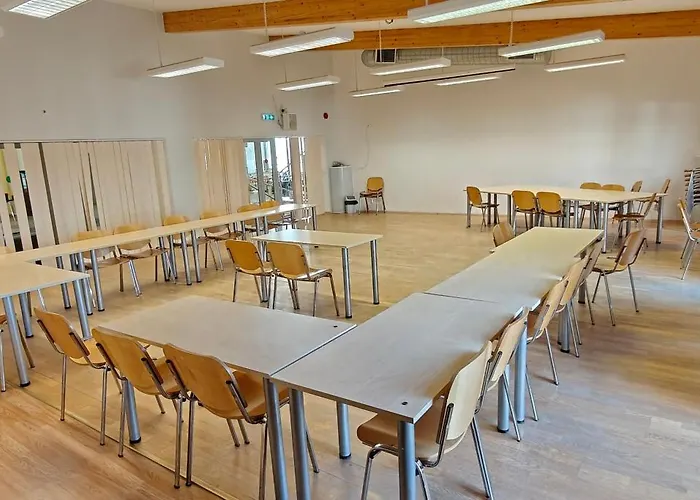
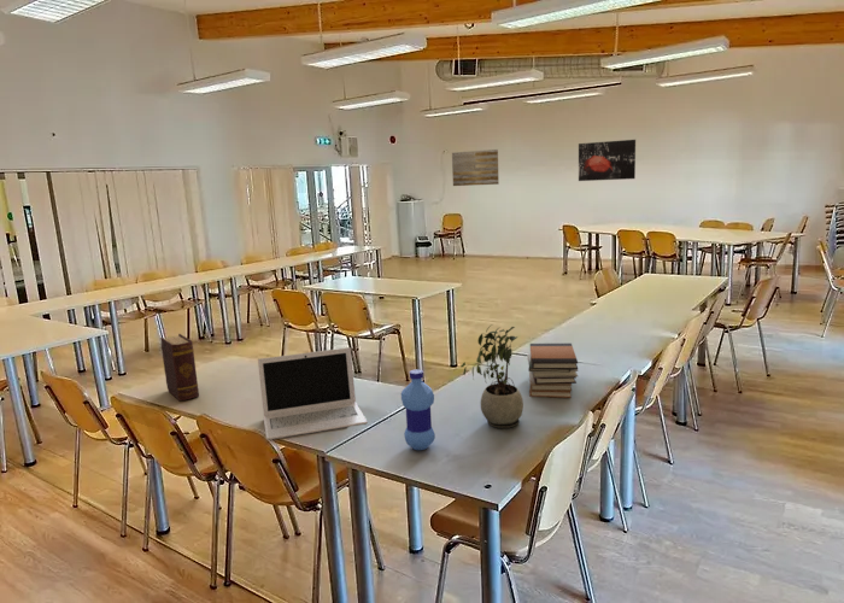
+ diary [159,333,200,402]
+ wall art [578,139,637,182]
+ laptop [257,346,369,441]
+ water bottle [400,368,436,451]
+ wall art [451,148,500,187]
+ potted plant [459,323,524,429]
+ book stack [526,343,579,399]
